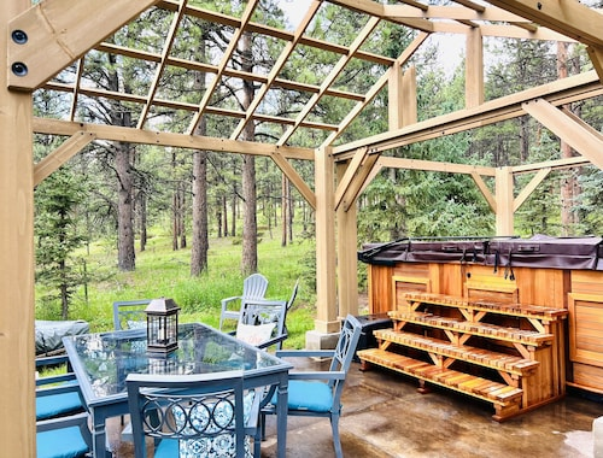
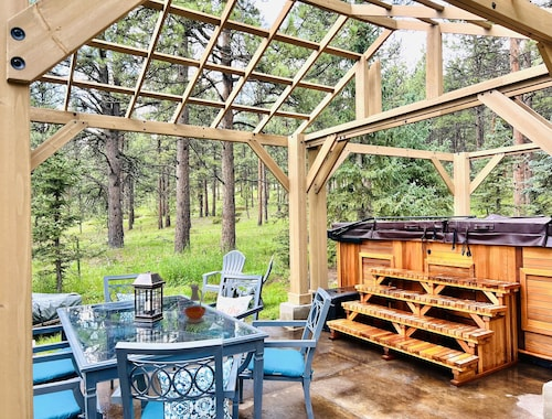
+ pitcher [183,283,206,324]
